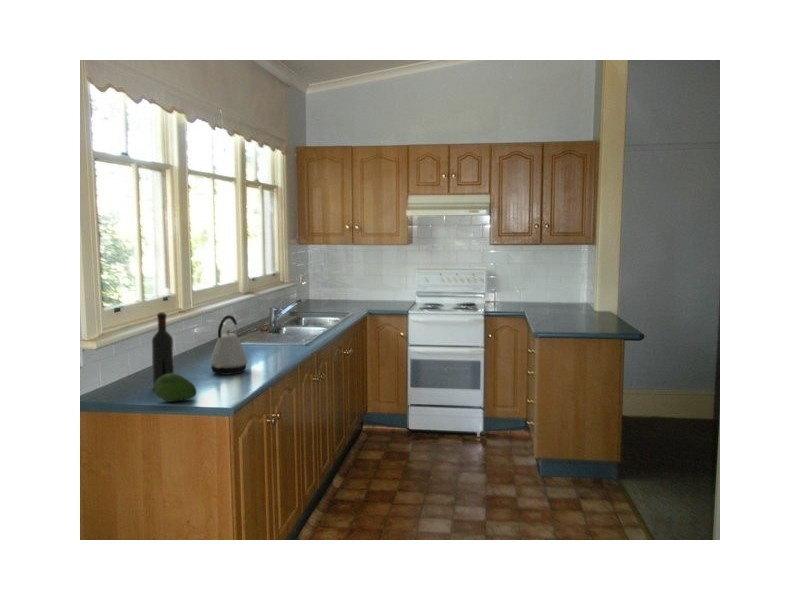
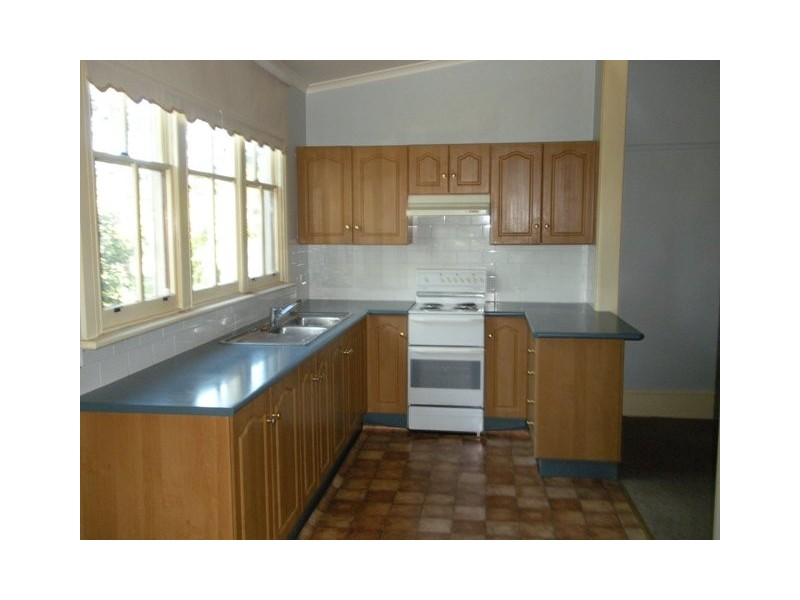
- kettle [209,314,248,376]
- wine bottle [151,311,175,389]
- fruit [153,373,197,403]
